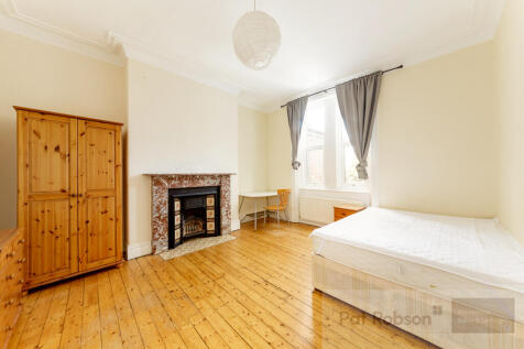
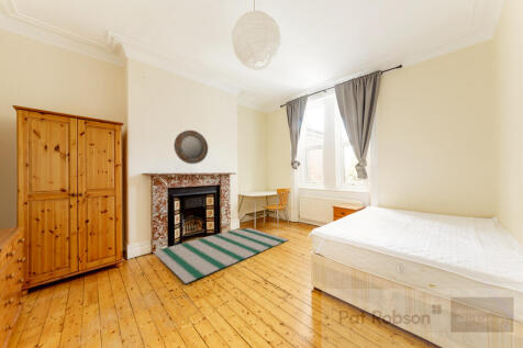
+ home mirror [173,130,209,165]
+ rug [152,227,290,284]
